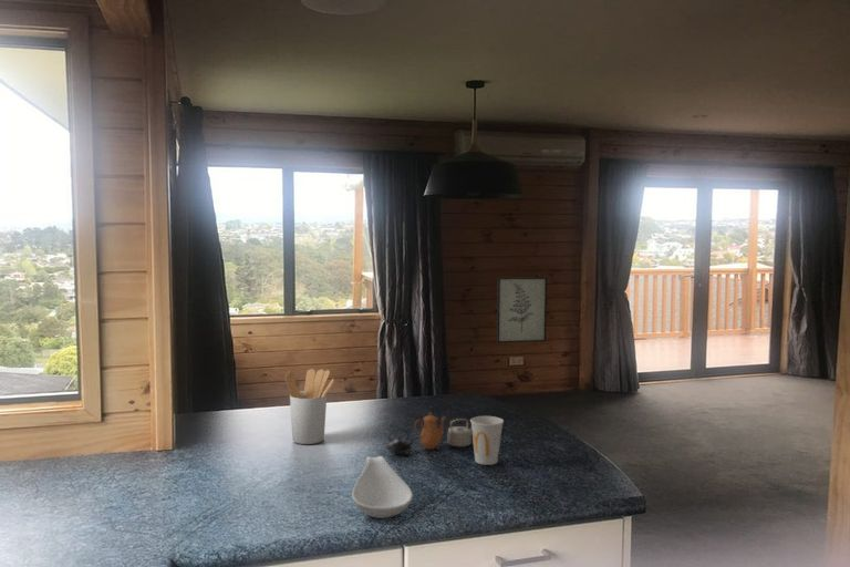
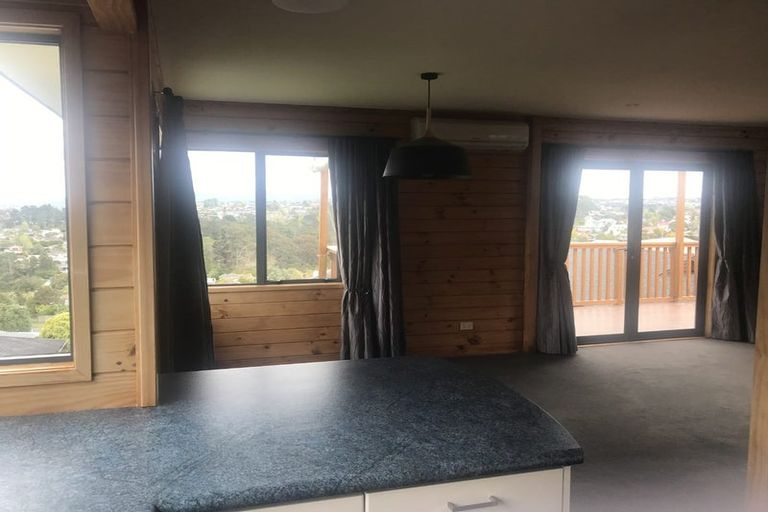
- spoon rest [351,455,414,519]
- teapot [385,411,473,454]
- wall art [496,277,548,344]
- cup [469,415,505,466]
- utensil holder [284,368,335,445]
